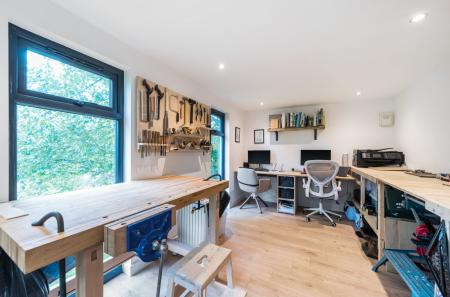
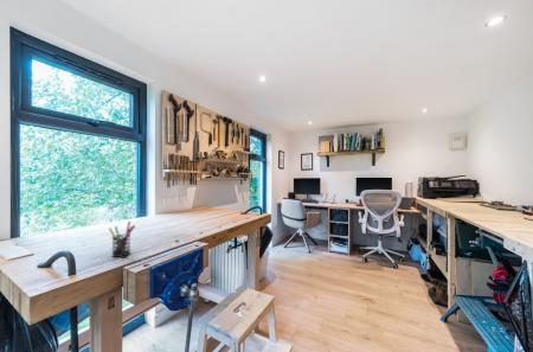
+ pen holder [108,220,136,258]
